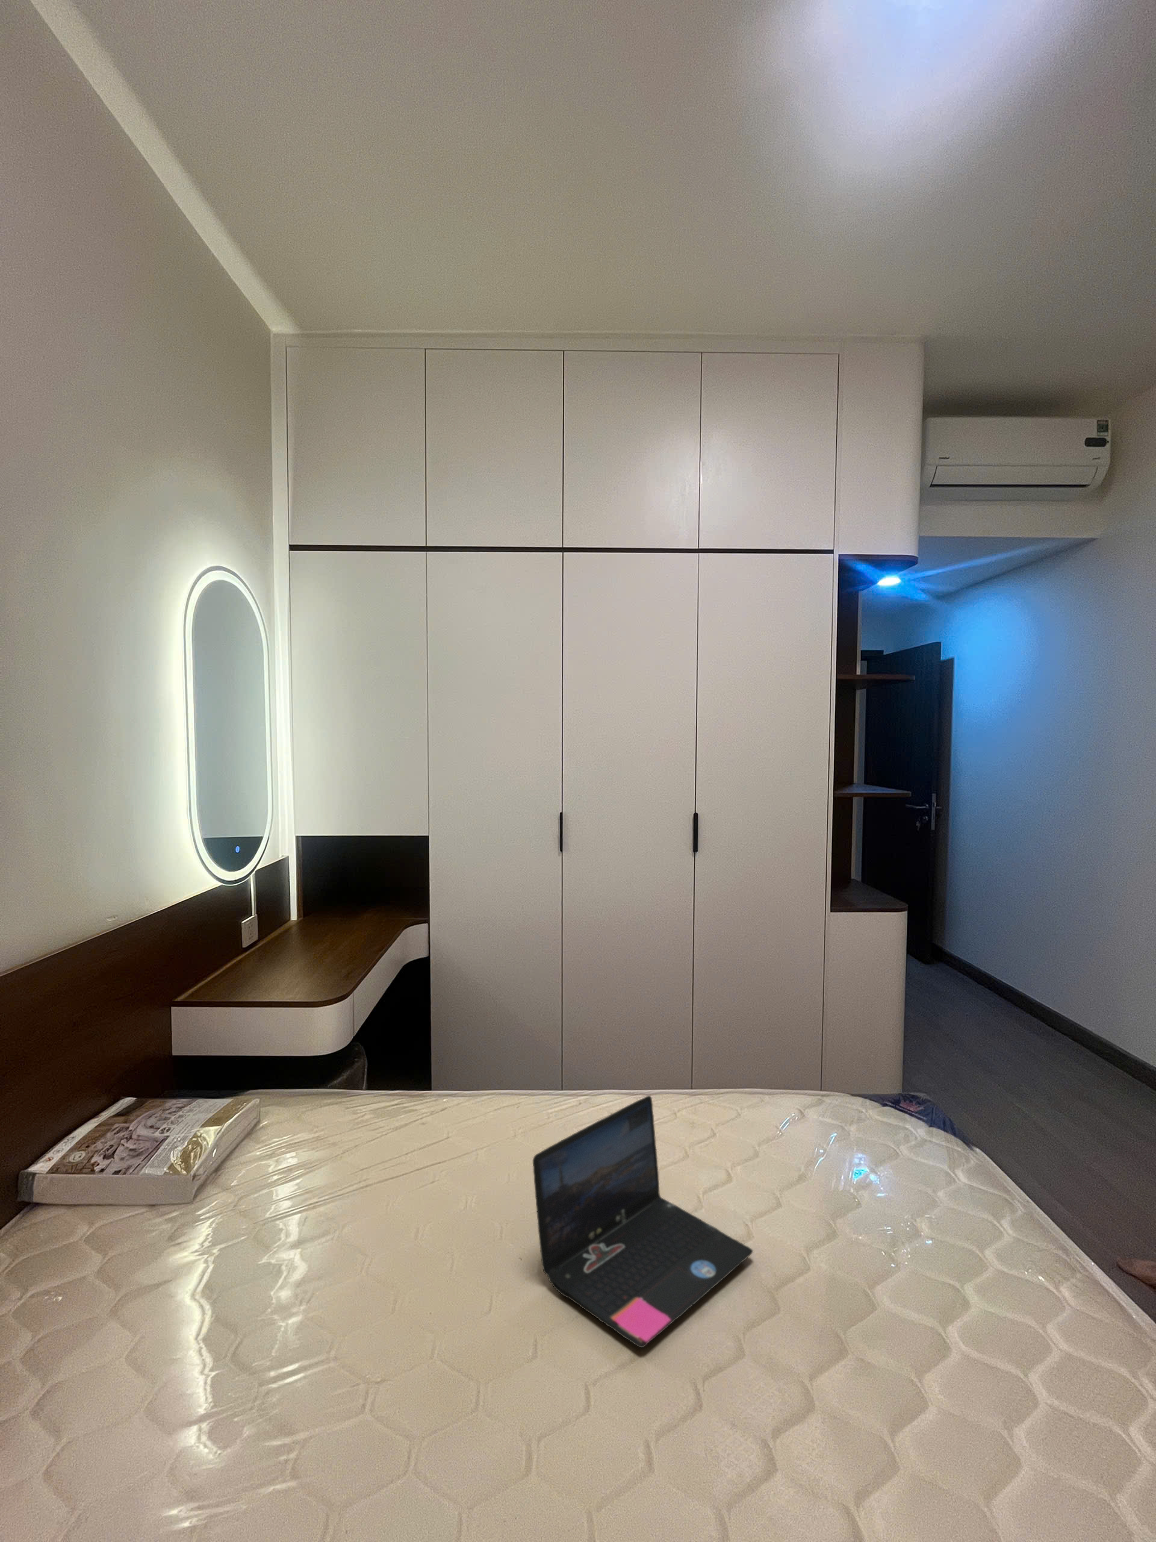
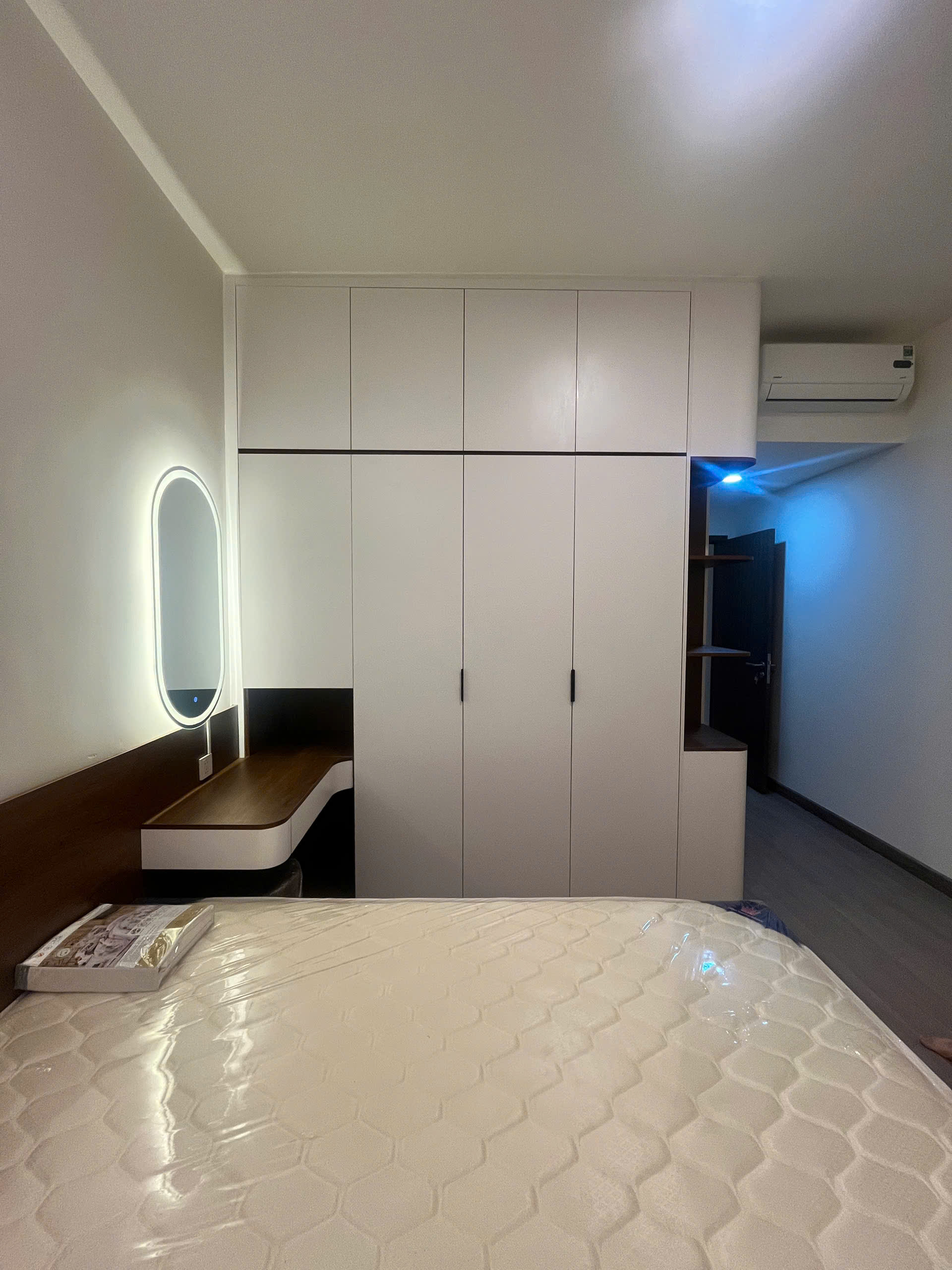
- laptop [532,1095,754,1349]
